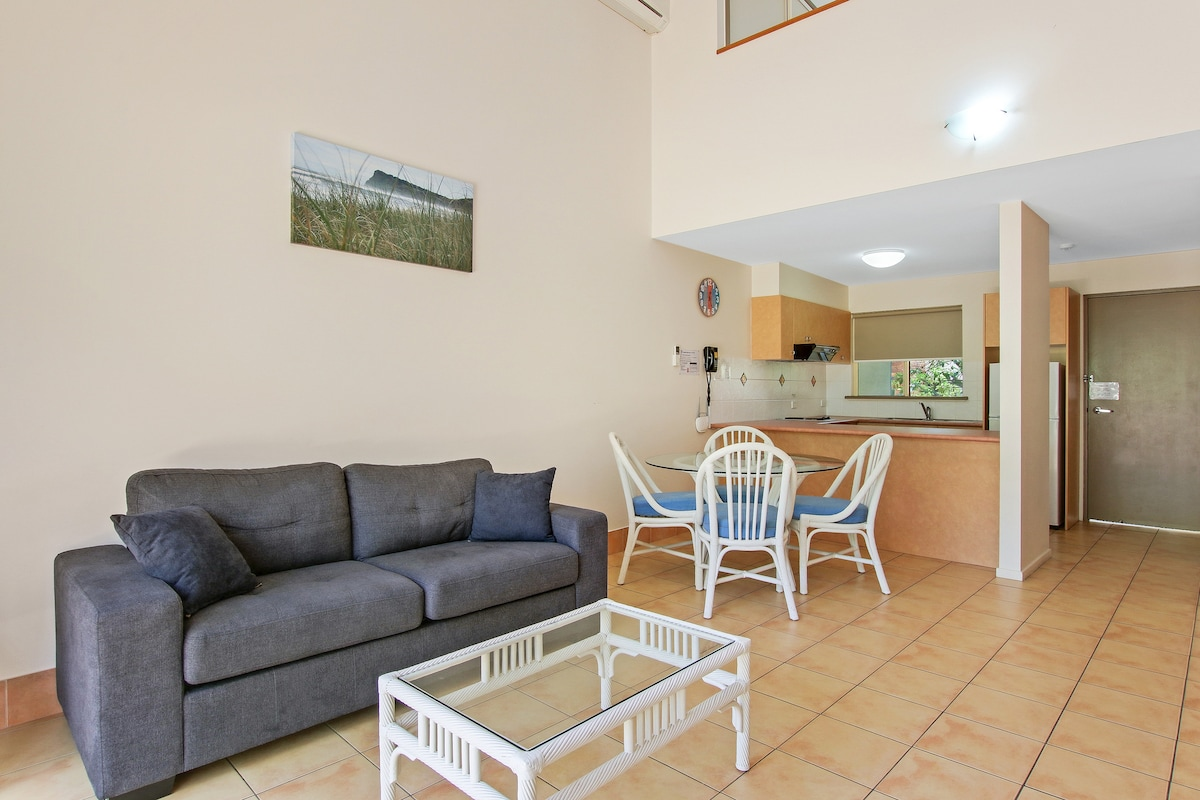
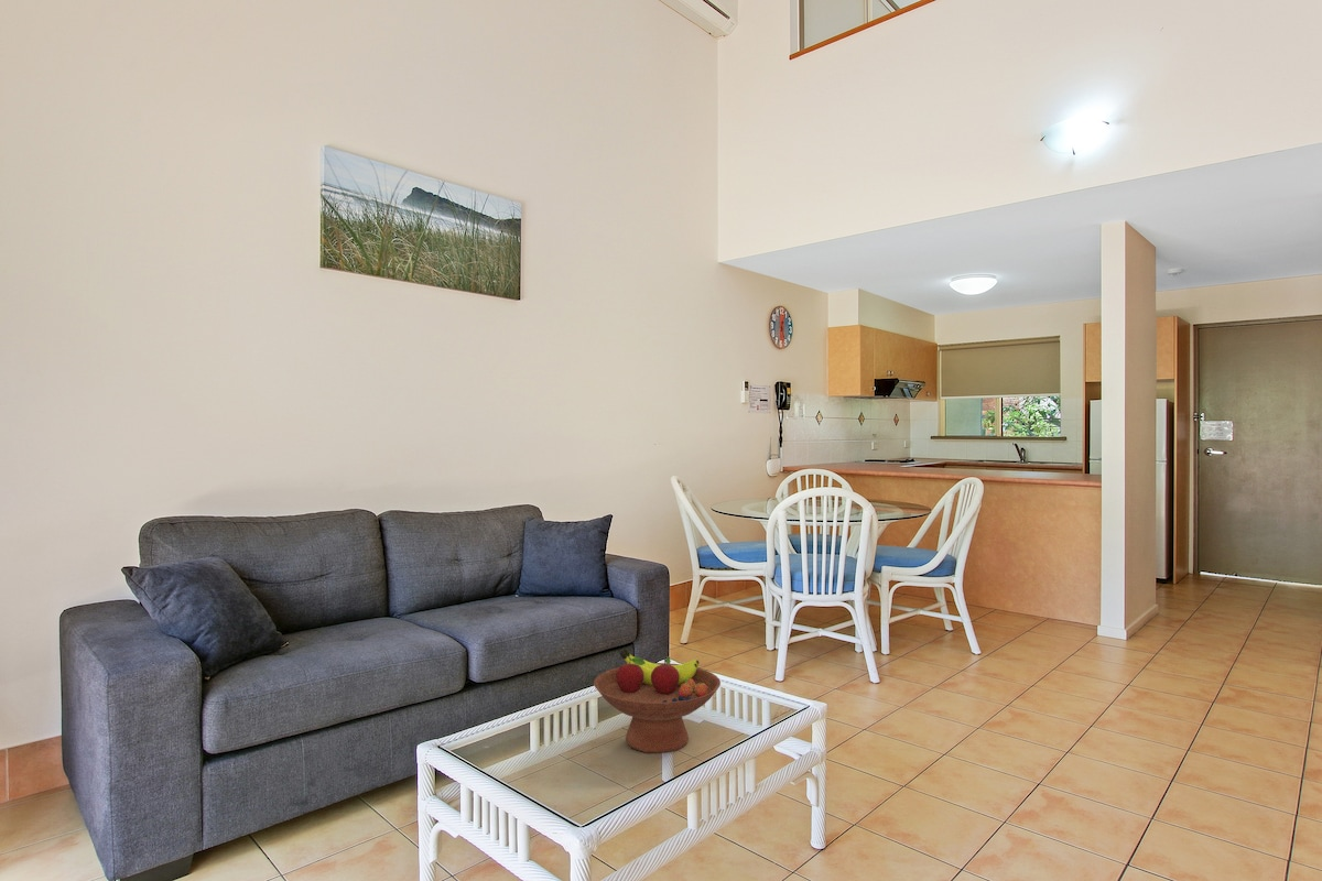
+ fruit bowl [593,648,722,754]
